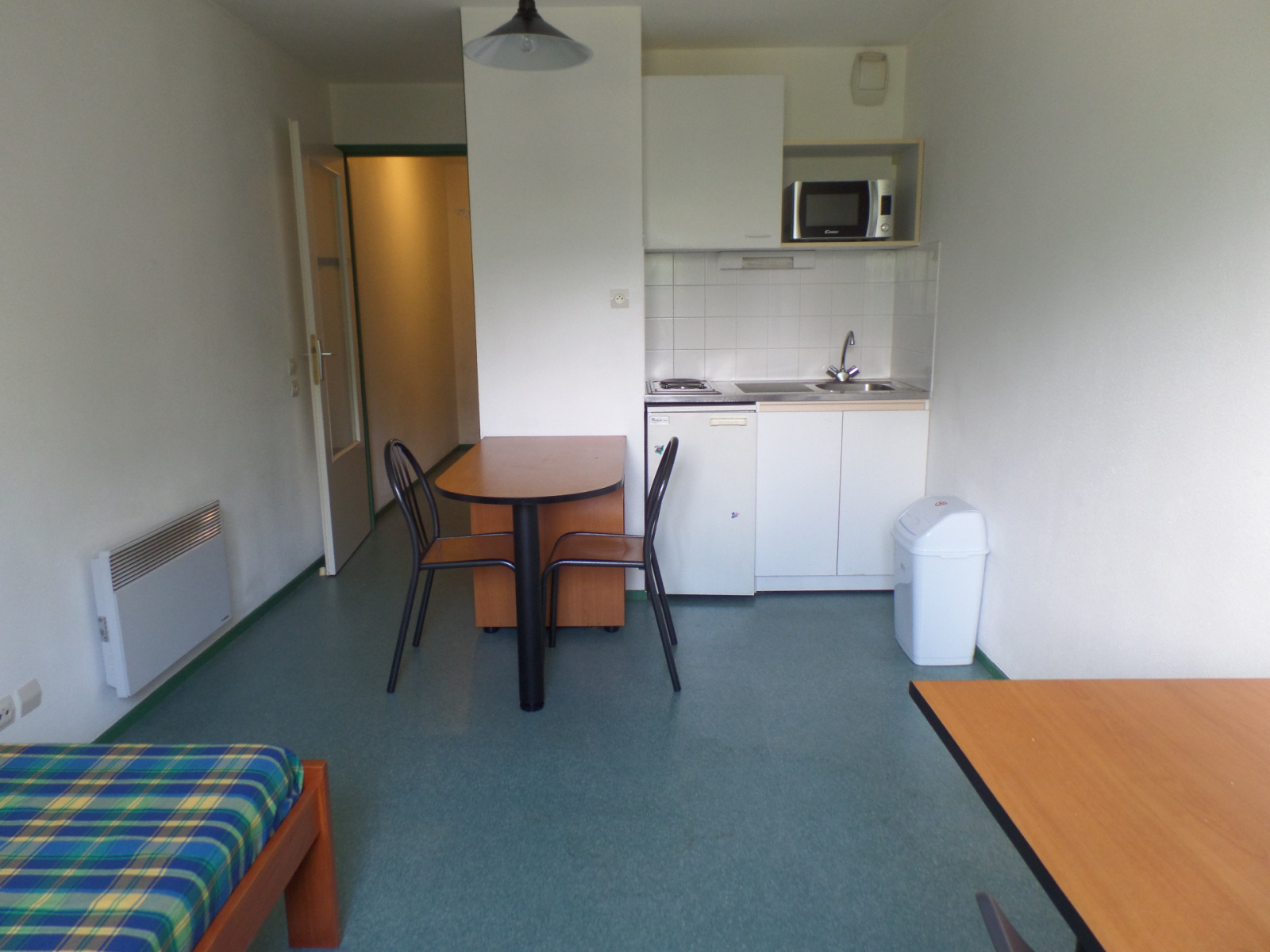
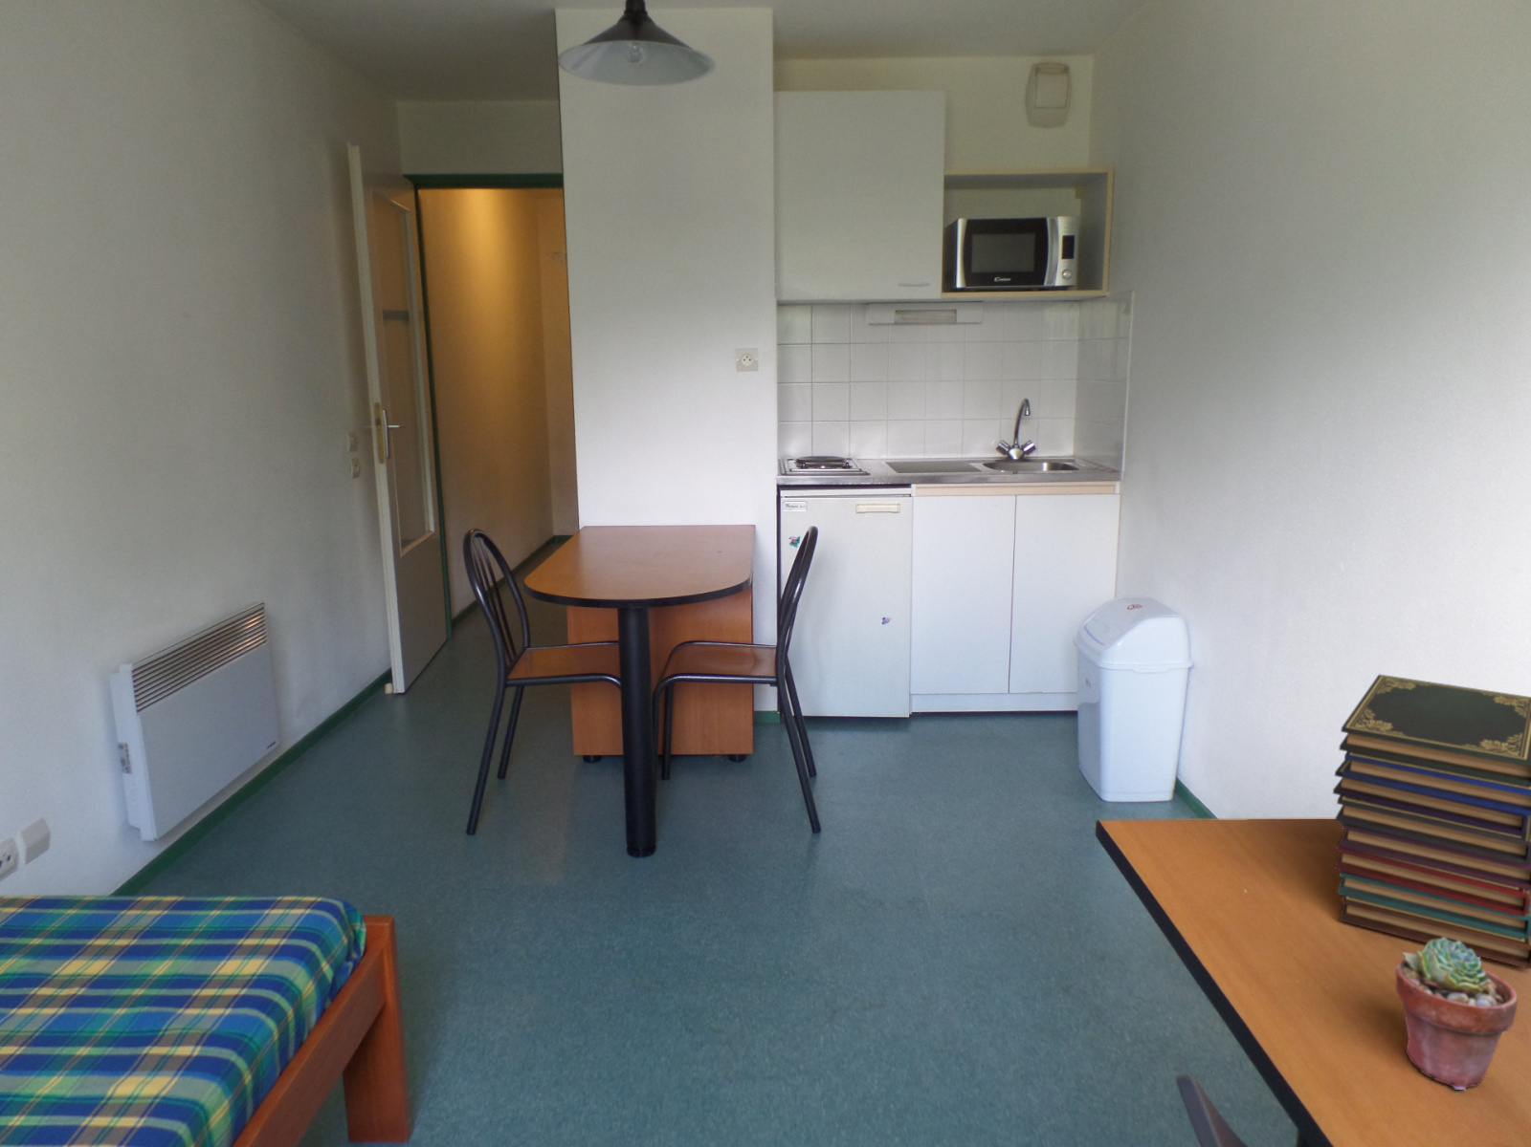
+ book stack [1332,674,1531,970]
+ potted succulent [1394,936,1519,1092]
